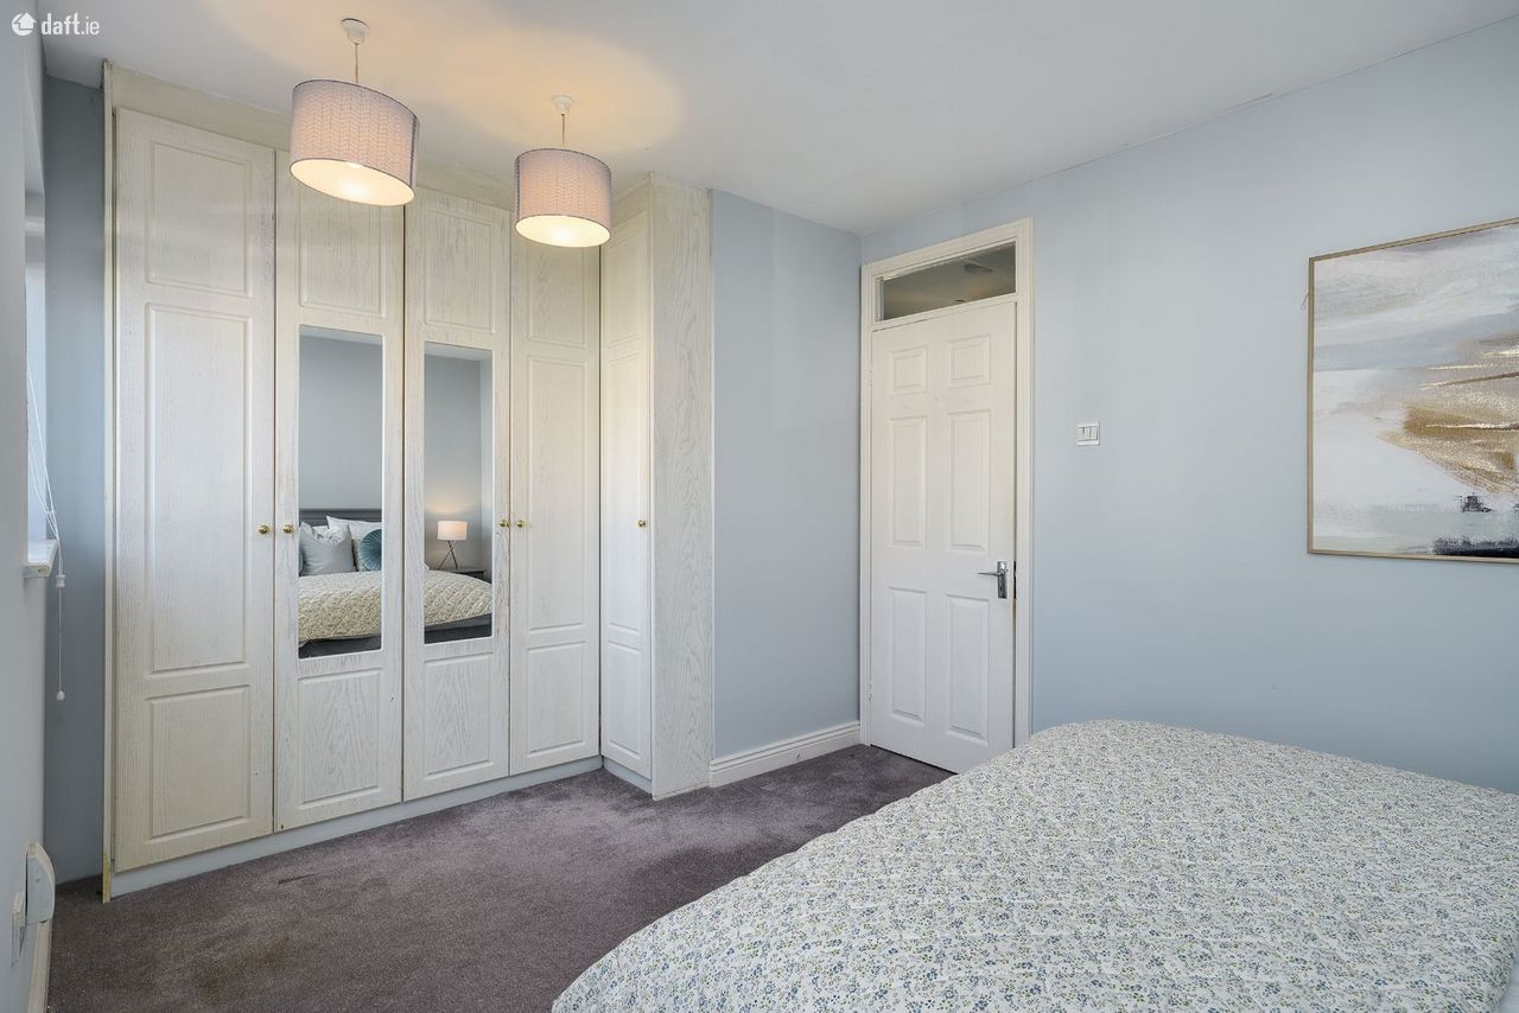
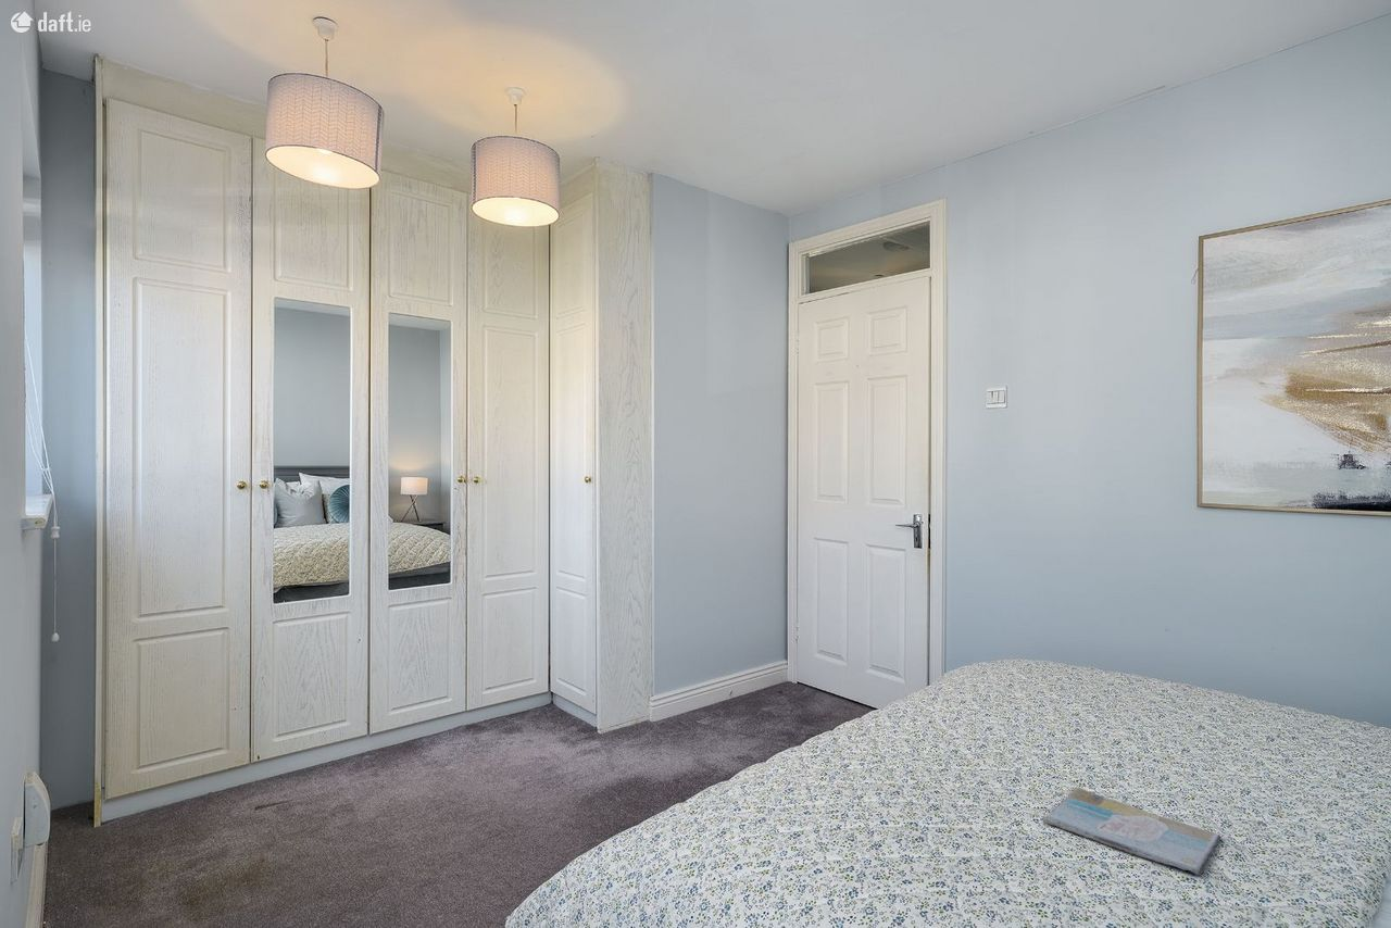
+ book [1043,787,1221,876]
